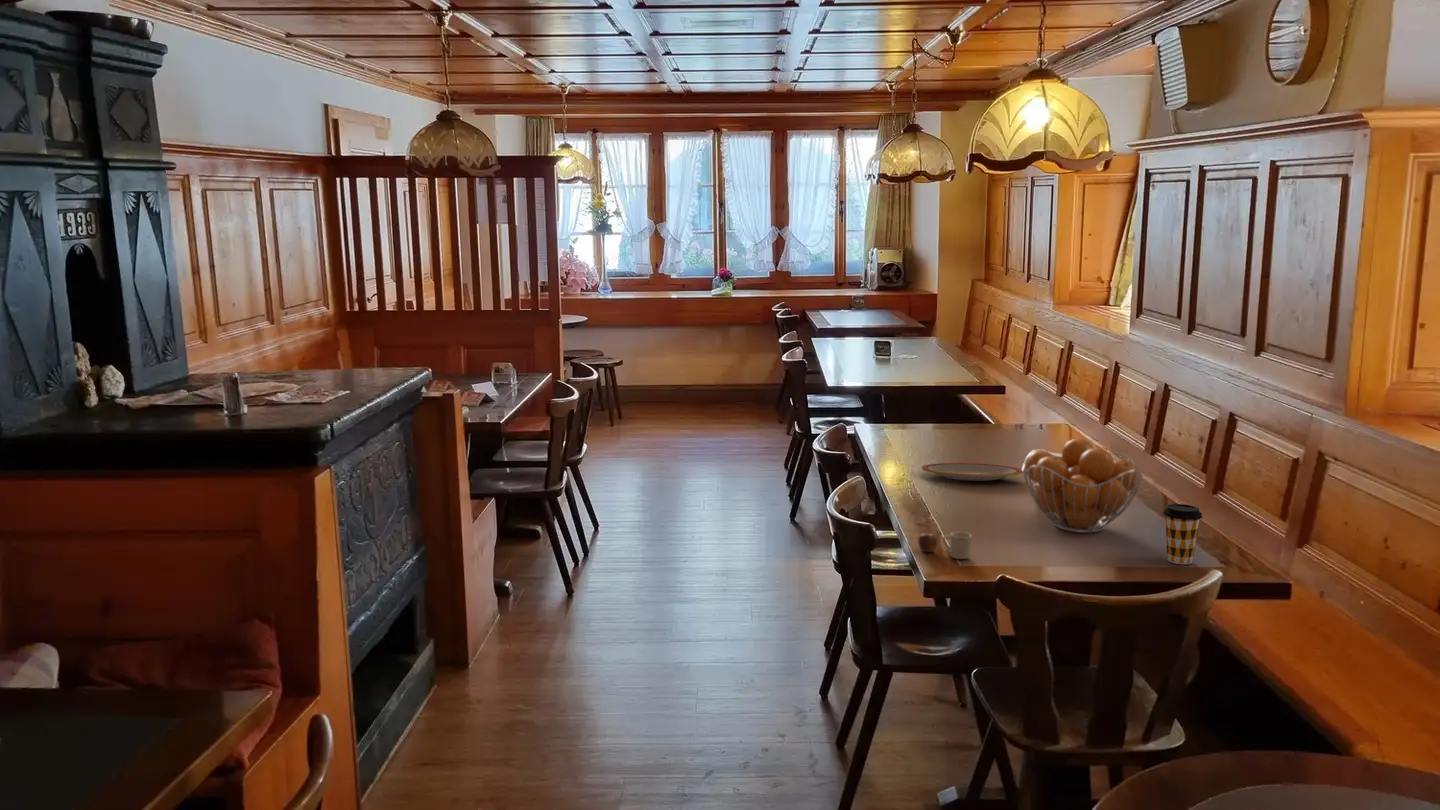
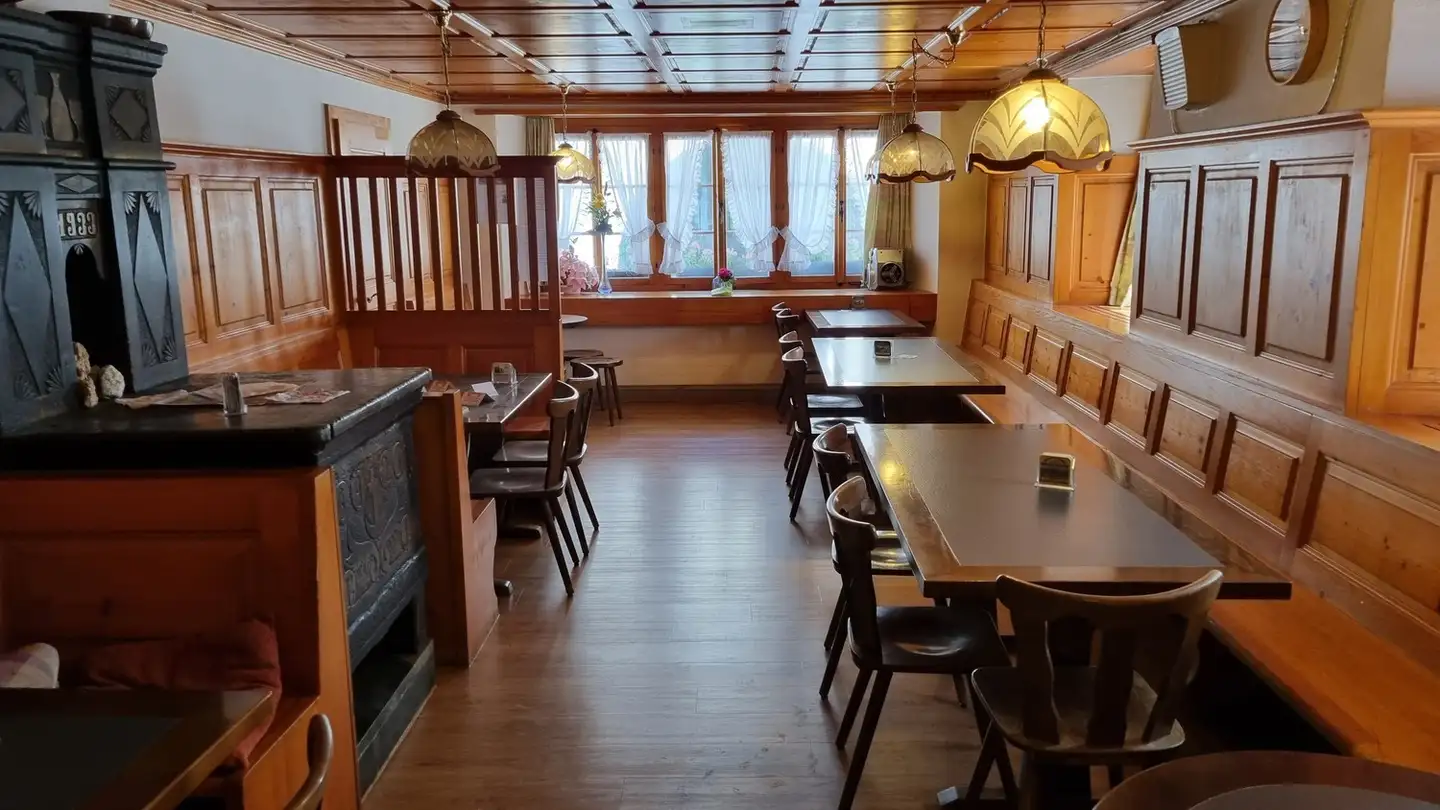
- fruit basket [1021,438,1144,534]
- plate [921,462,1023,482]
- mug [917,531,973,560]
- coffee cup [1163,503,1203,565]
